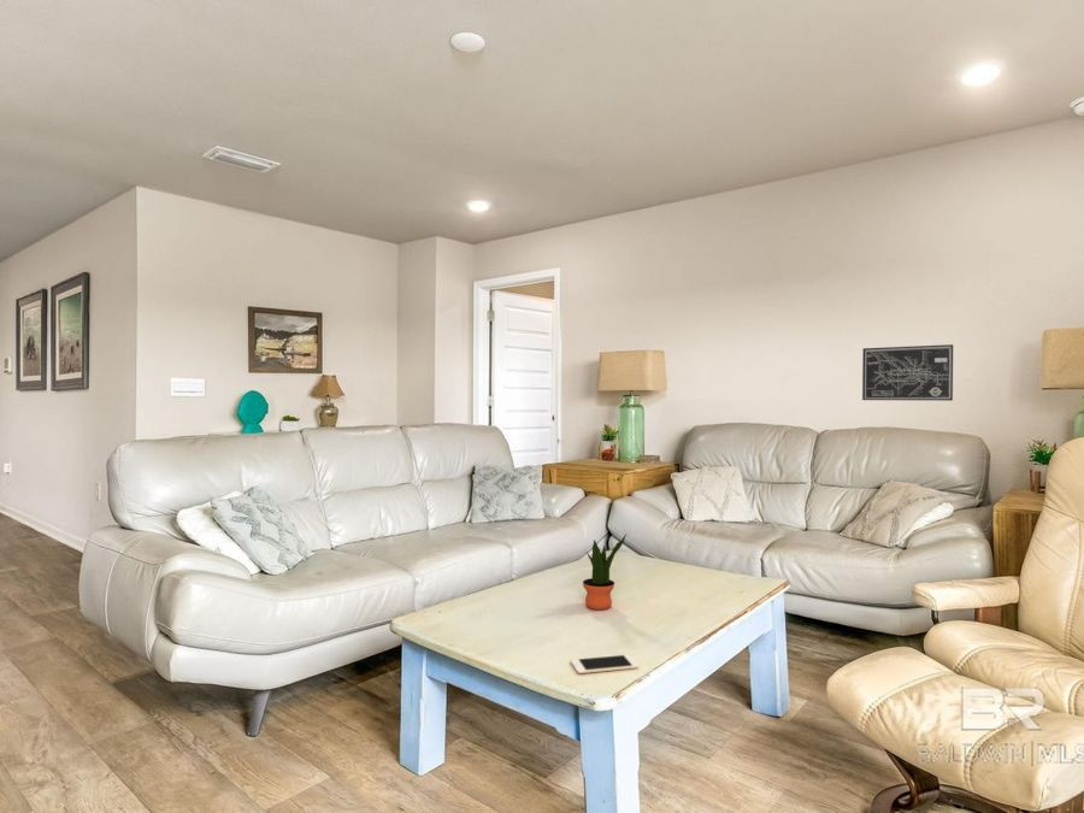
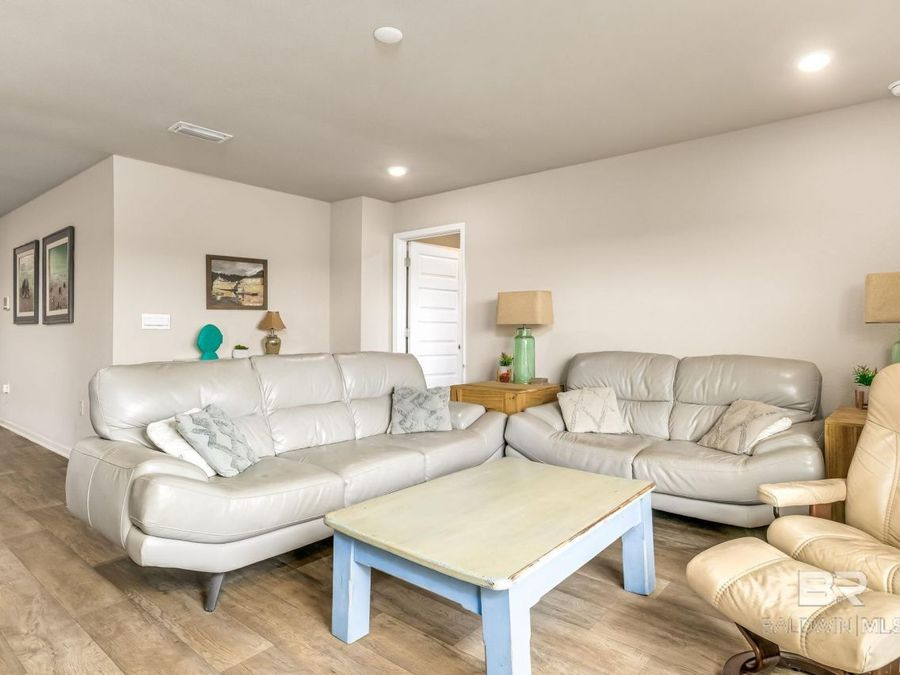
- wall art [861,343,954,402]
- potted plant [582,532,628,611]
- cell phone [570,653,640,674]
